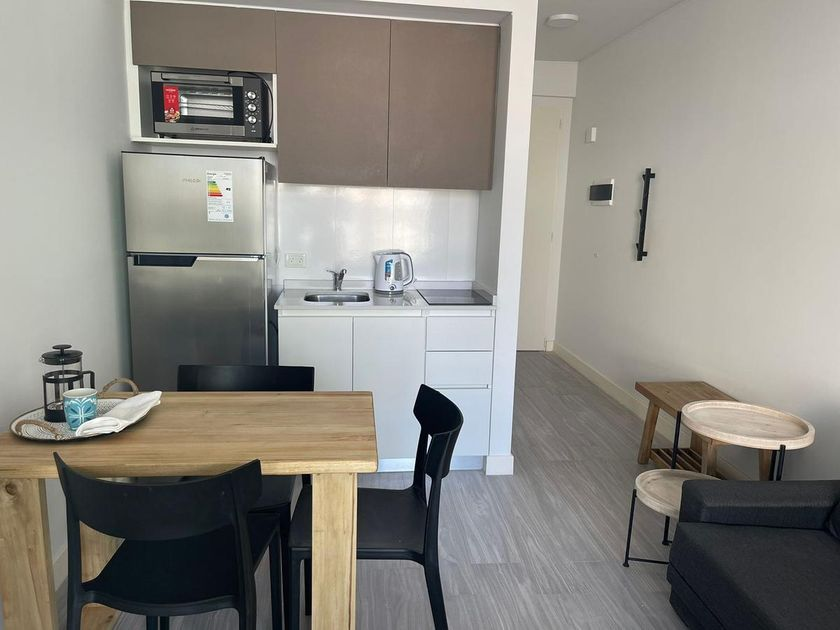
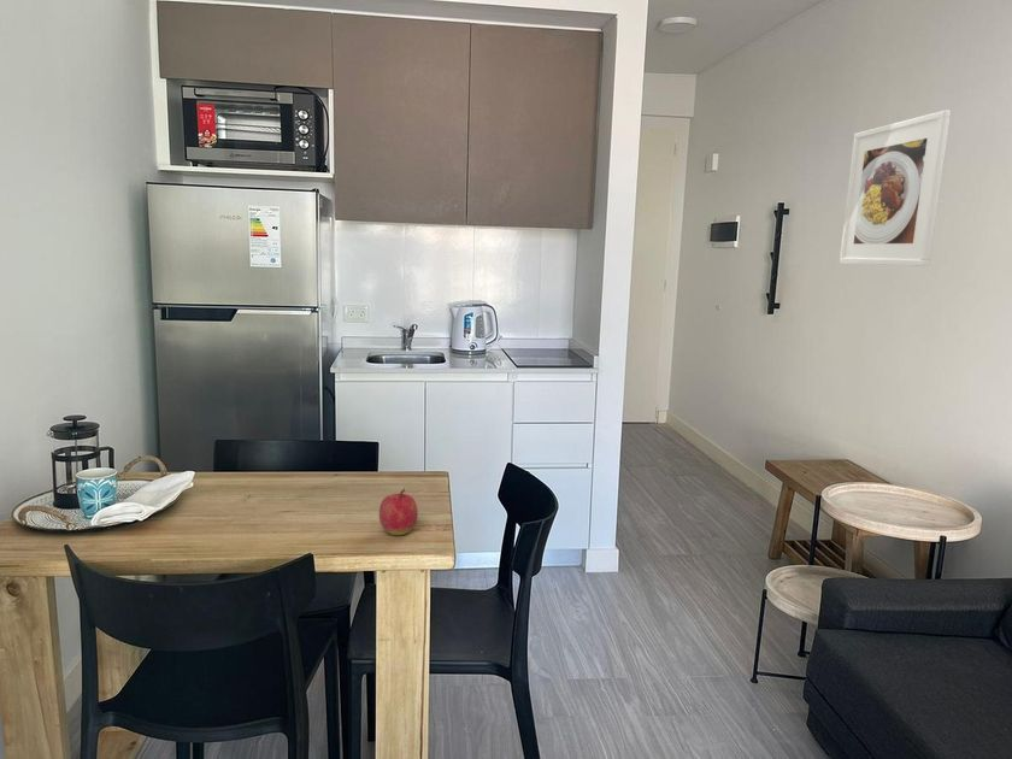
+ apple [378,488,419,536]
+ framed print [839,108,952,267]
